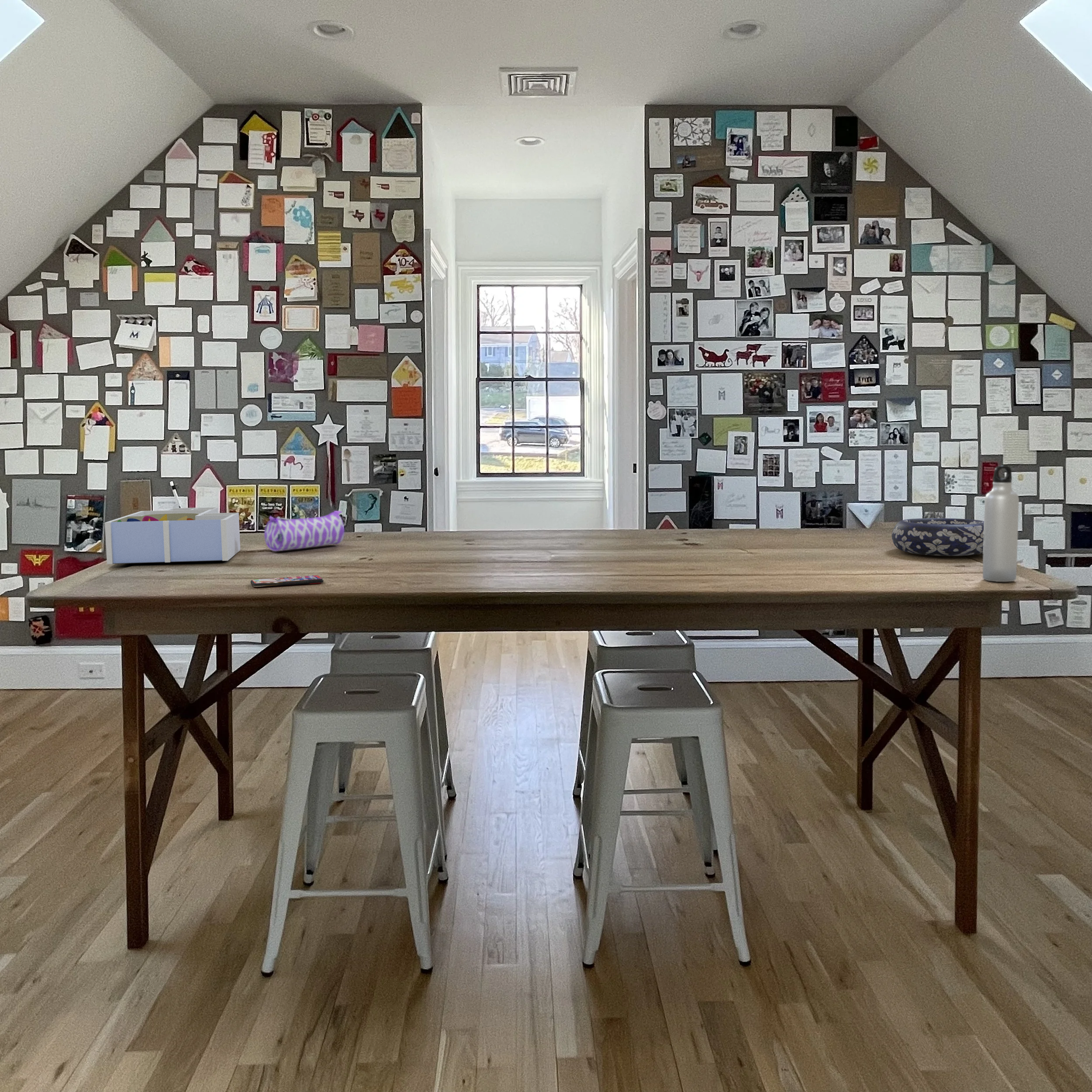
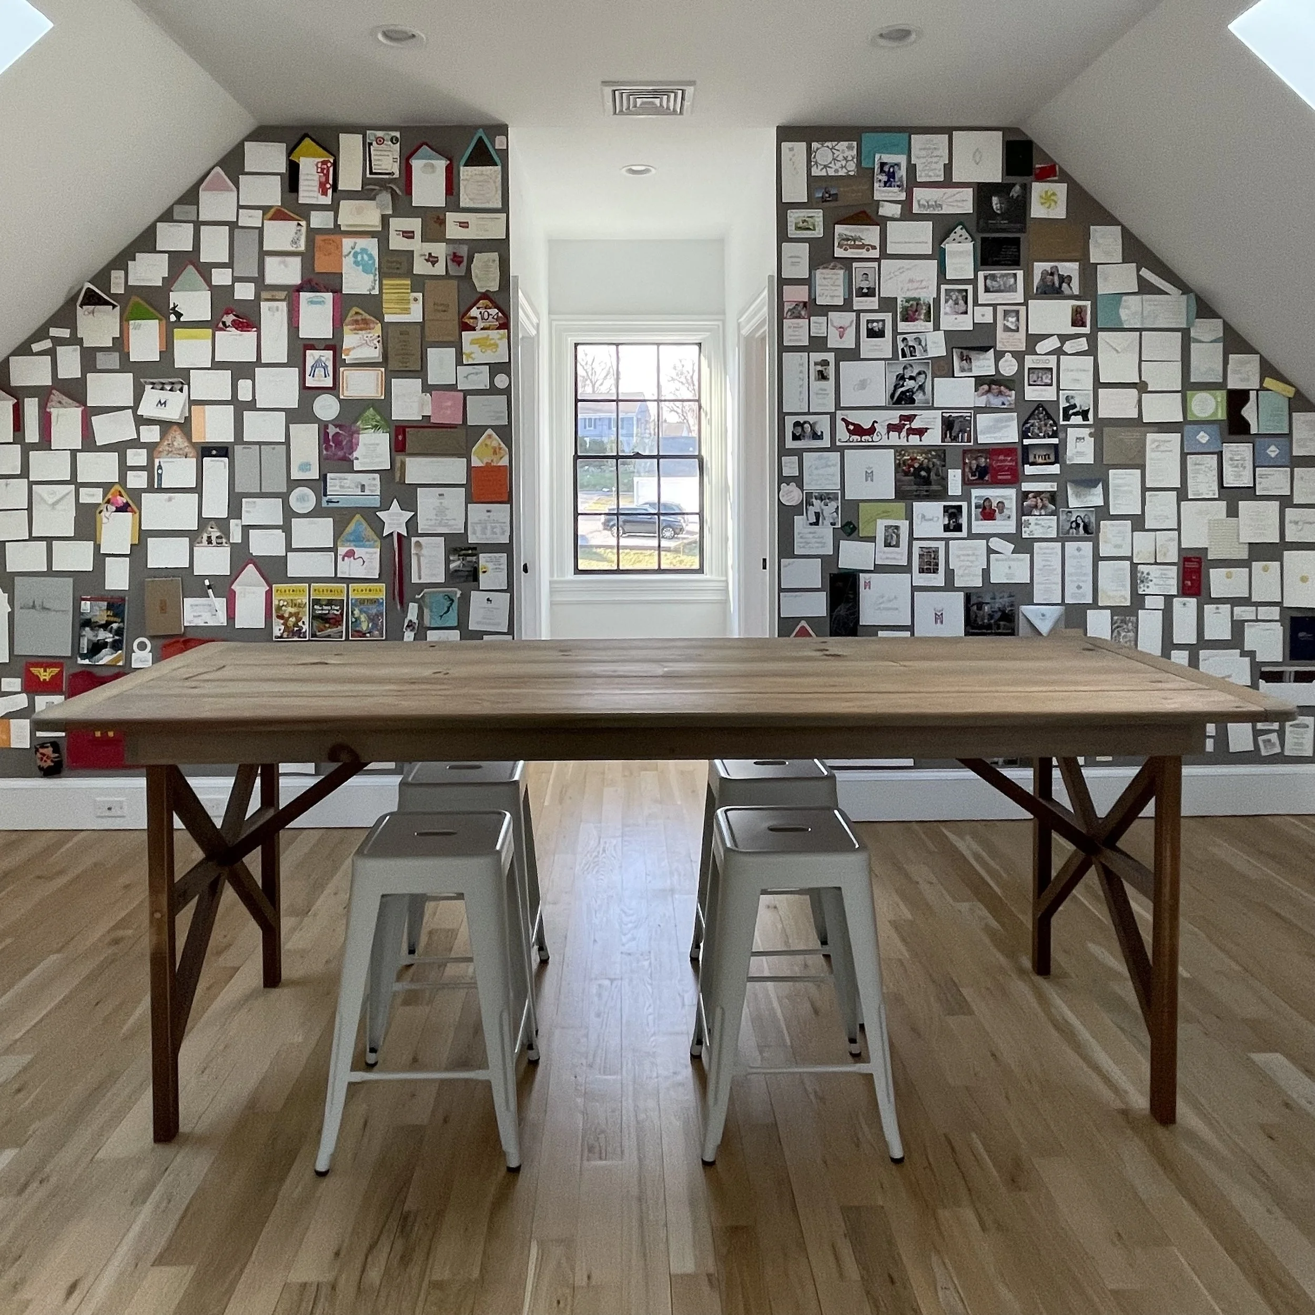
- water bottle [982,465,1019,582]
- decorative bowl [892,518,984,556]
- pencil case [264,510,345,552]
- smartphone [250,575,324,587]
- desk organizer [104,507,241,565]
